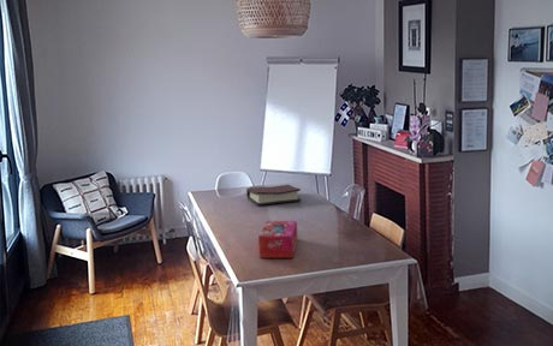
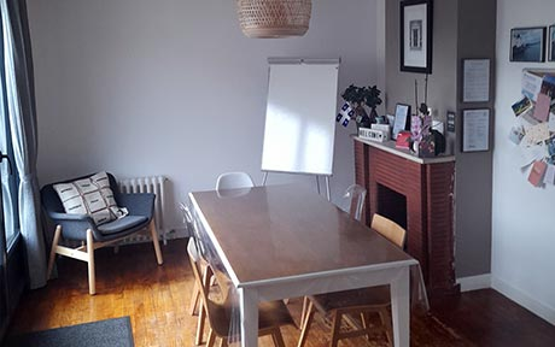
- hardback book [245,184,302,207]
- tissue box [257,220,298,258]
